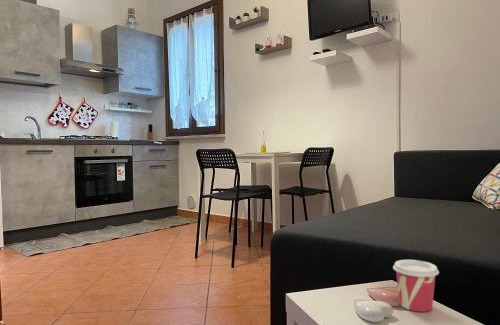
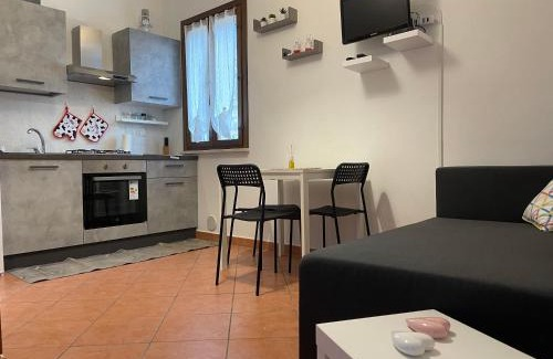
- cup [392,259,440,313]
